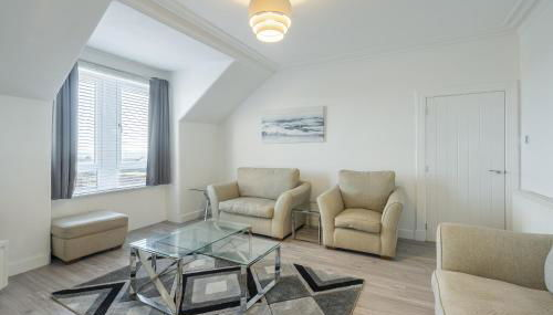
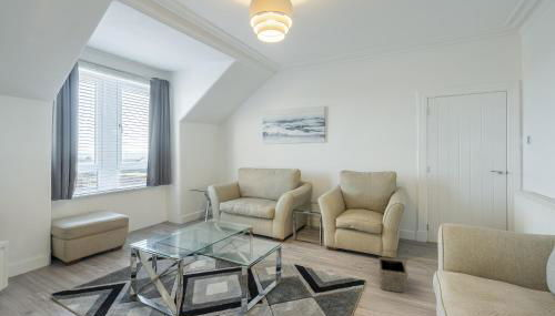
+ basket [377,248,410,294]
